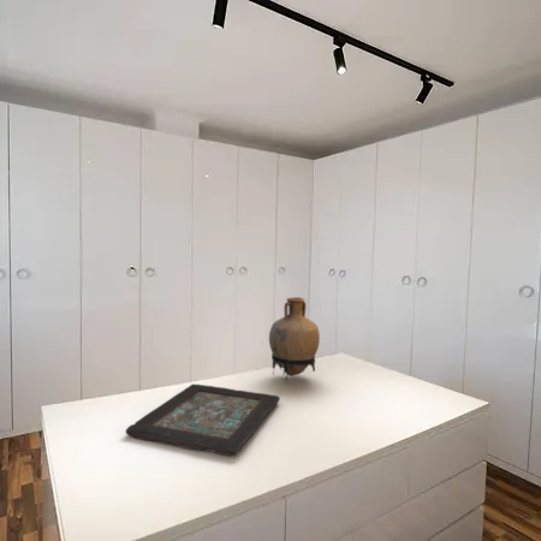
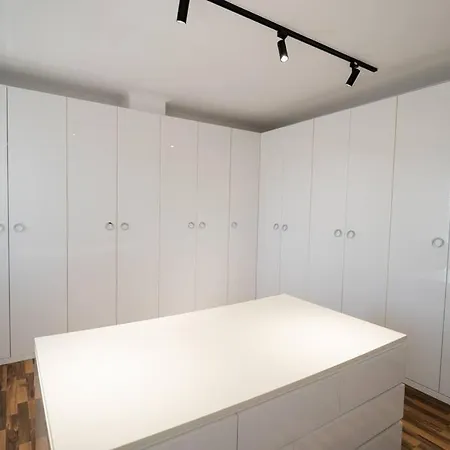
- decorative tray [125,384,280,457]
- vase [268,296,321,381]
